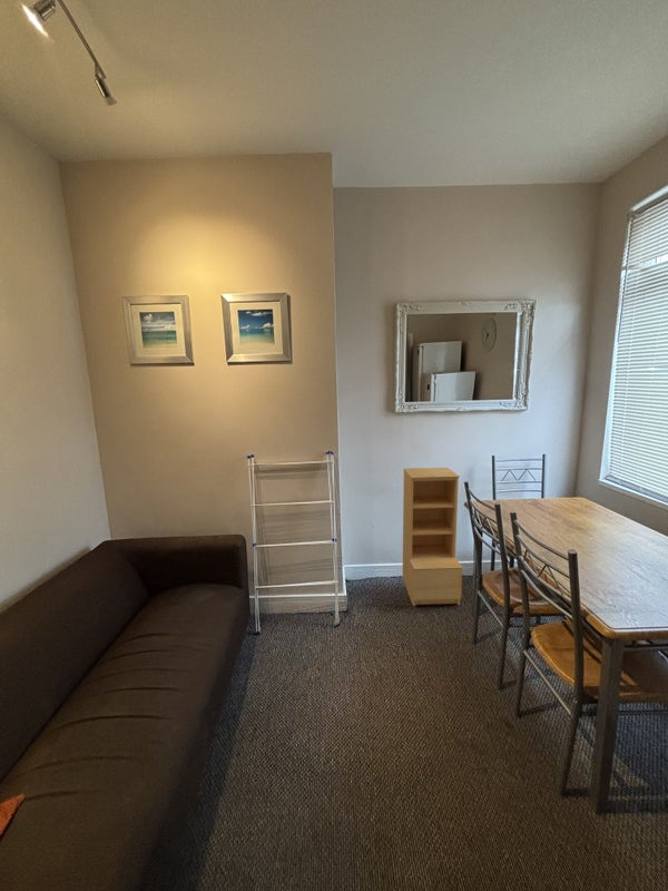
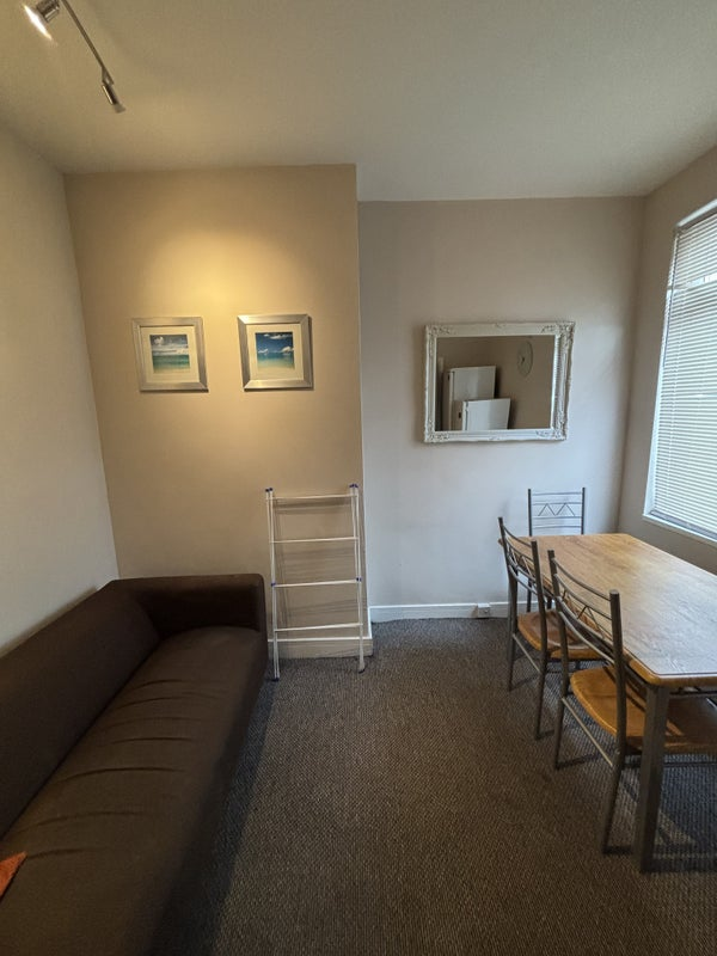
- bookshelf [402,467,463,607]
